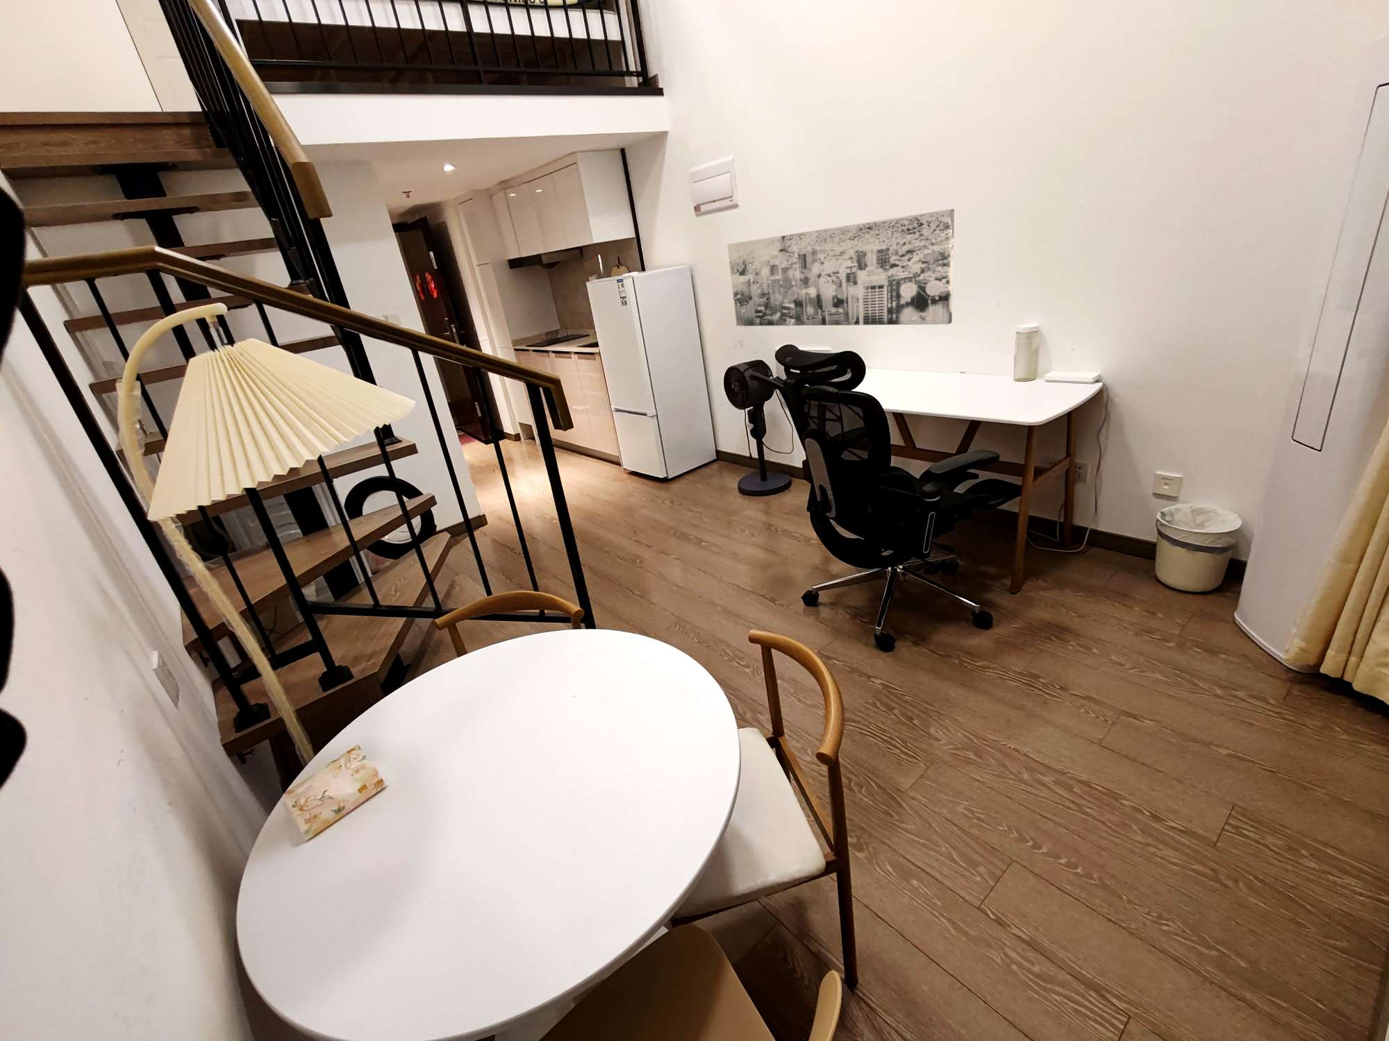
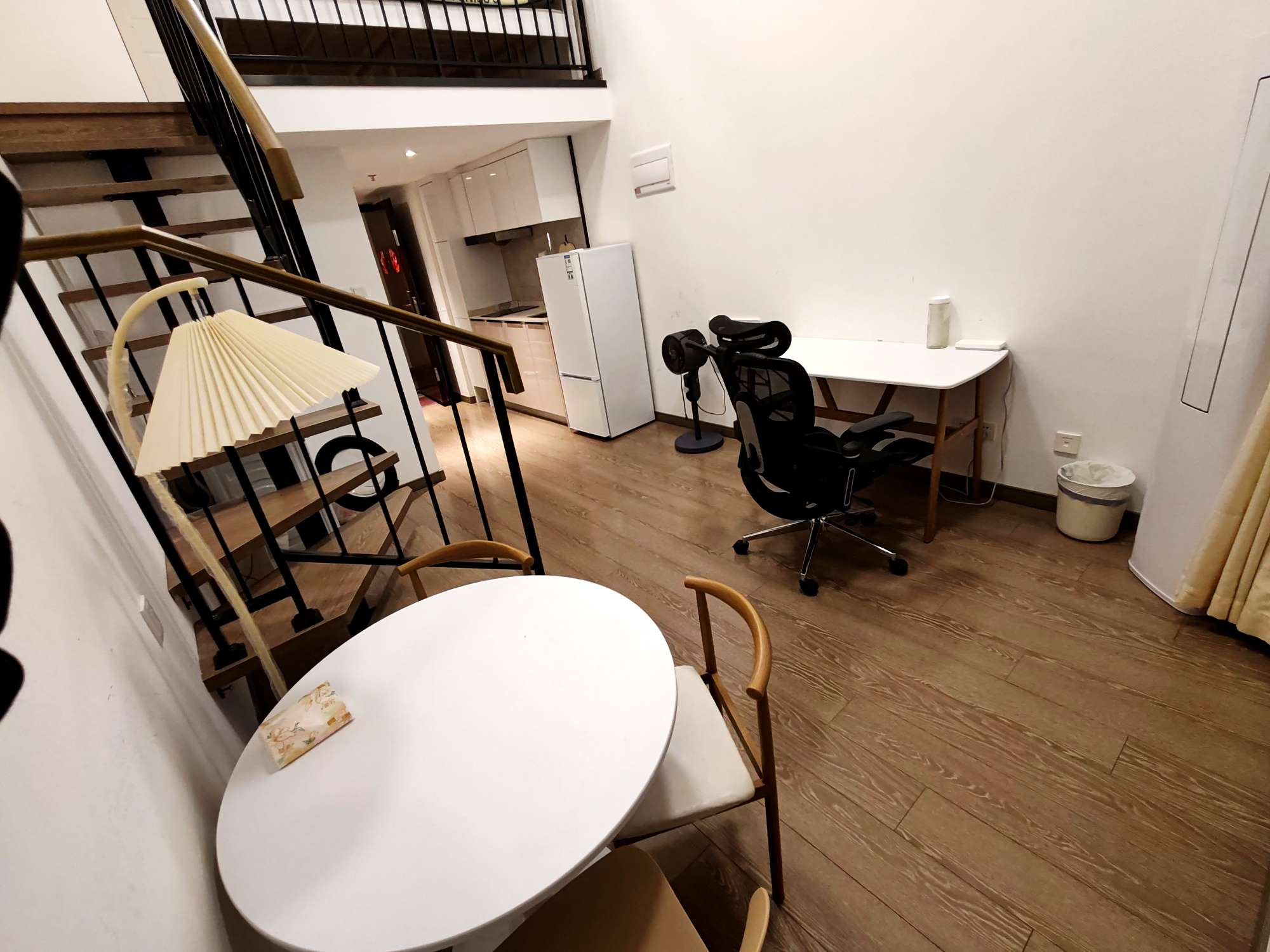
- wall art [726,208,955,327]
